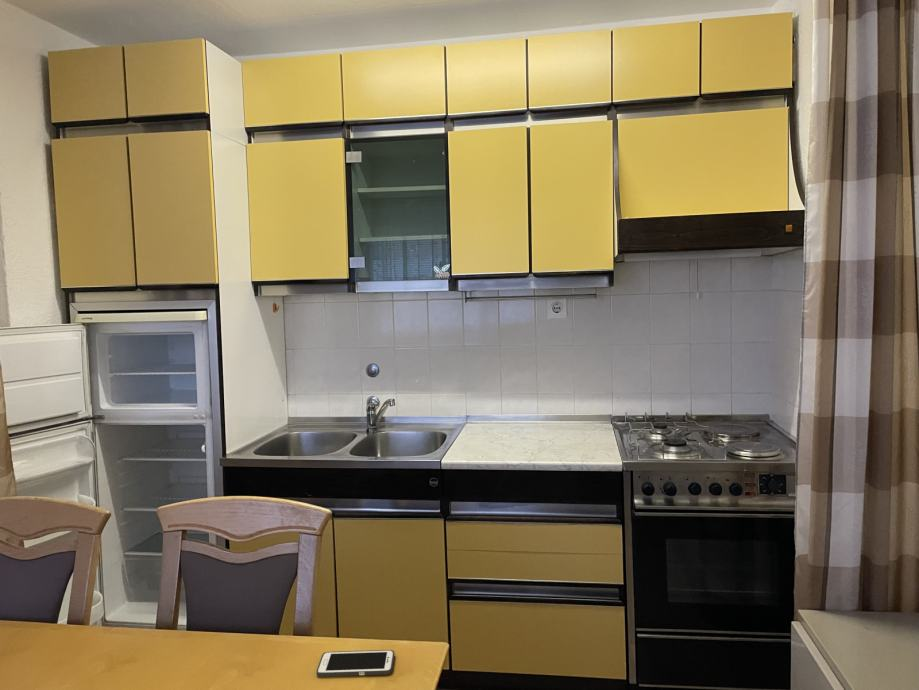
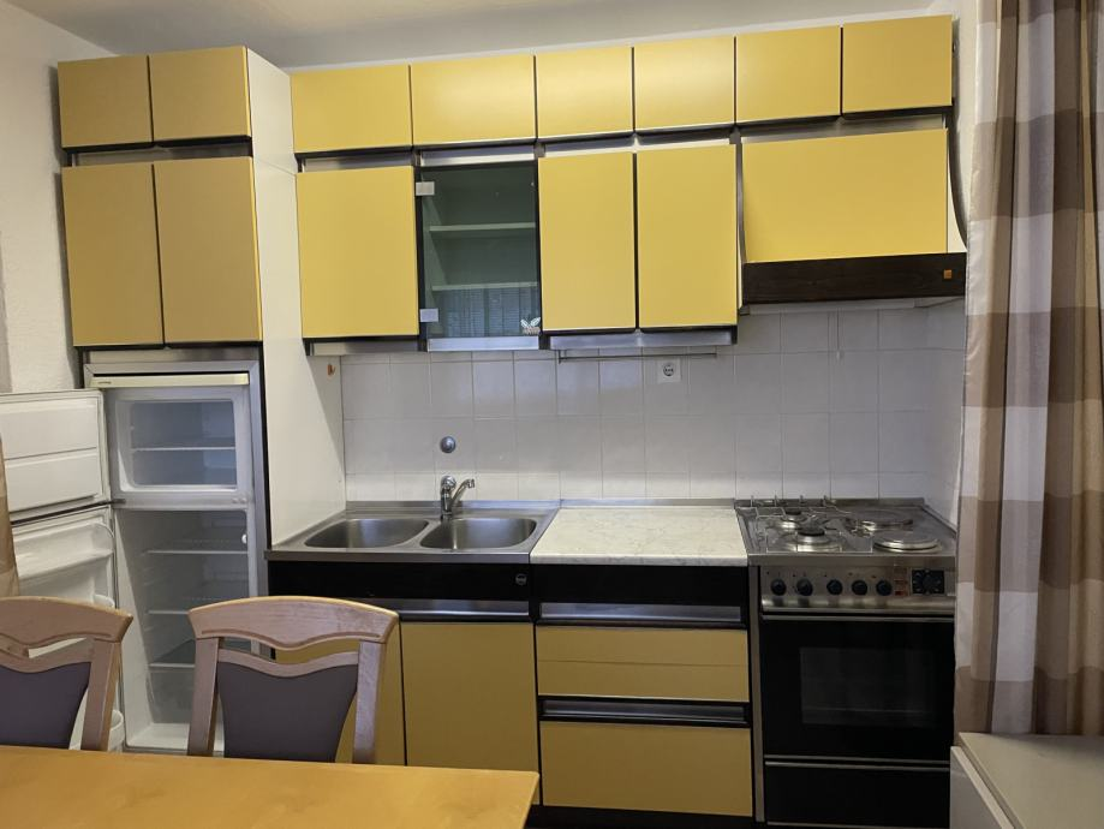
- cell phone [315,649,395,678]
